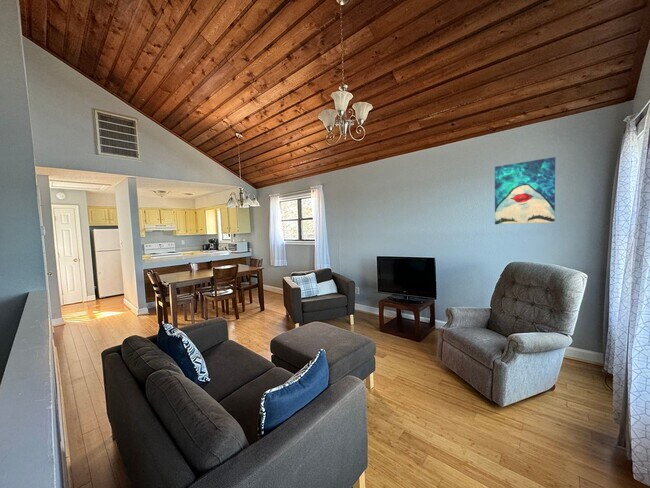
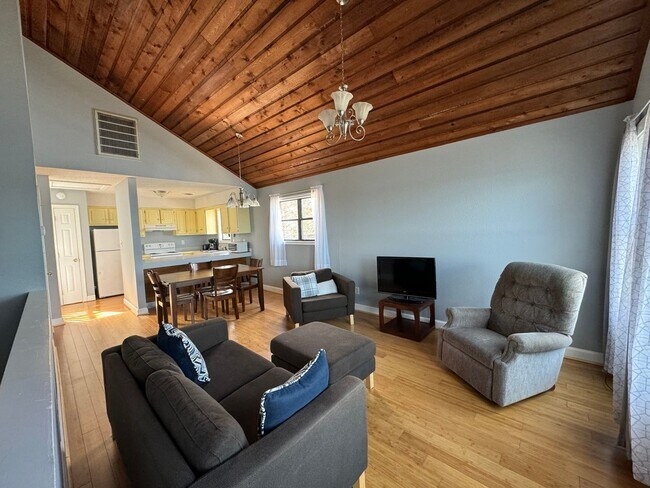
- wall art [494,156,556,225]
